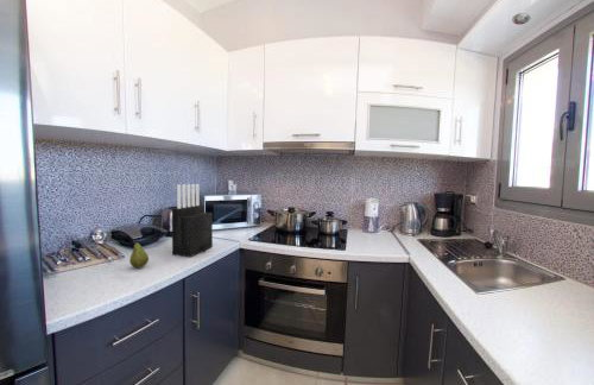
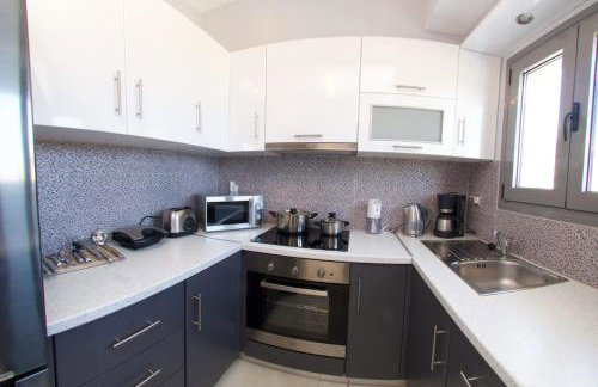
- knife block [171,183,214,258]
- fruit [128,239,150,270]
